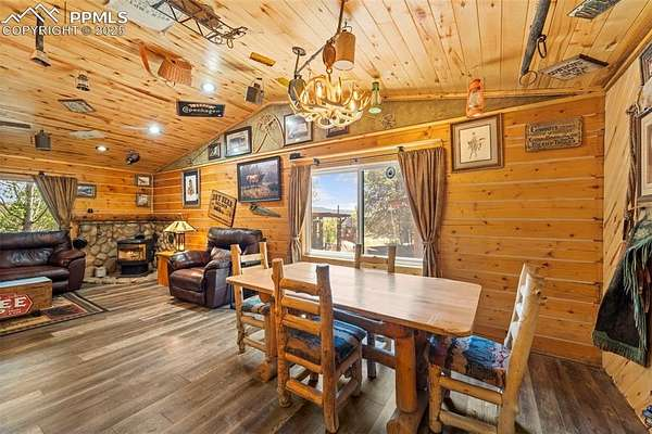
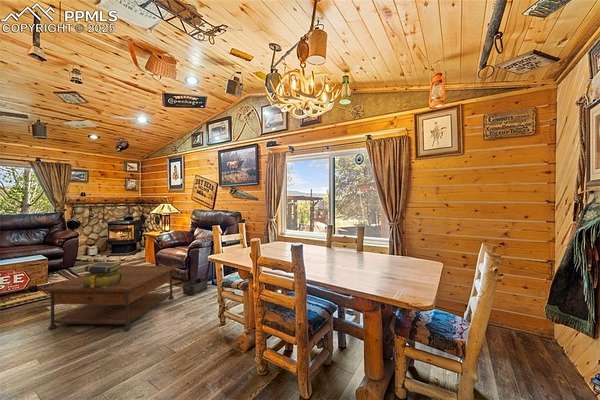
+ stack of books [80,261,123,288]
+ storage bin [182,277,208,296]
+ coffee table [39,265,179,332]
